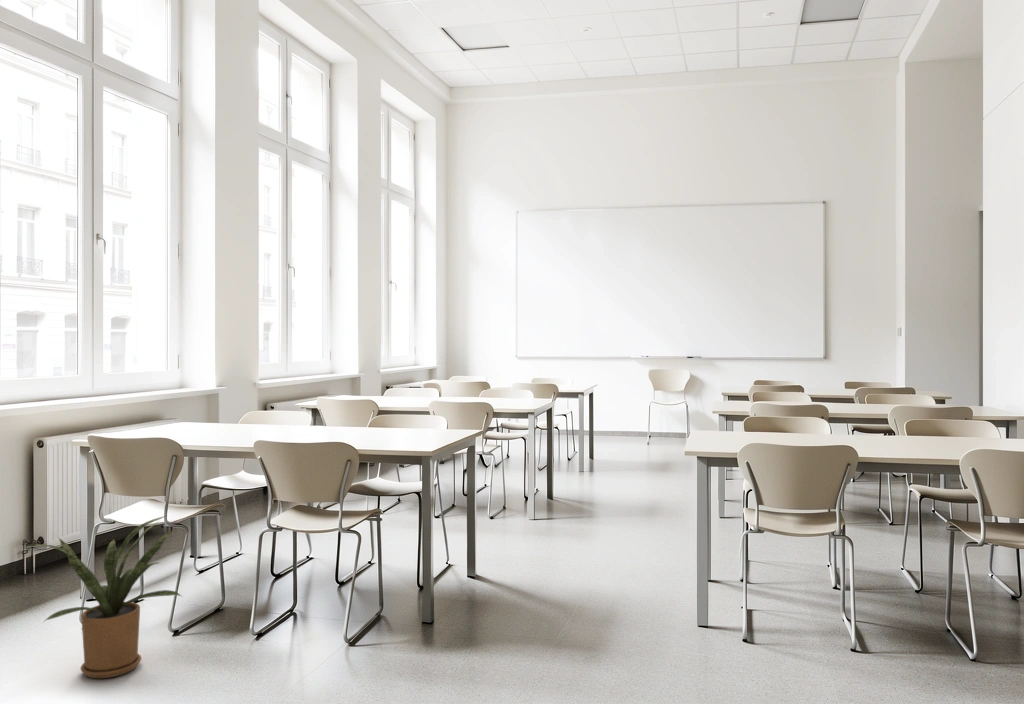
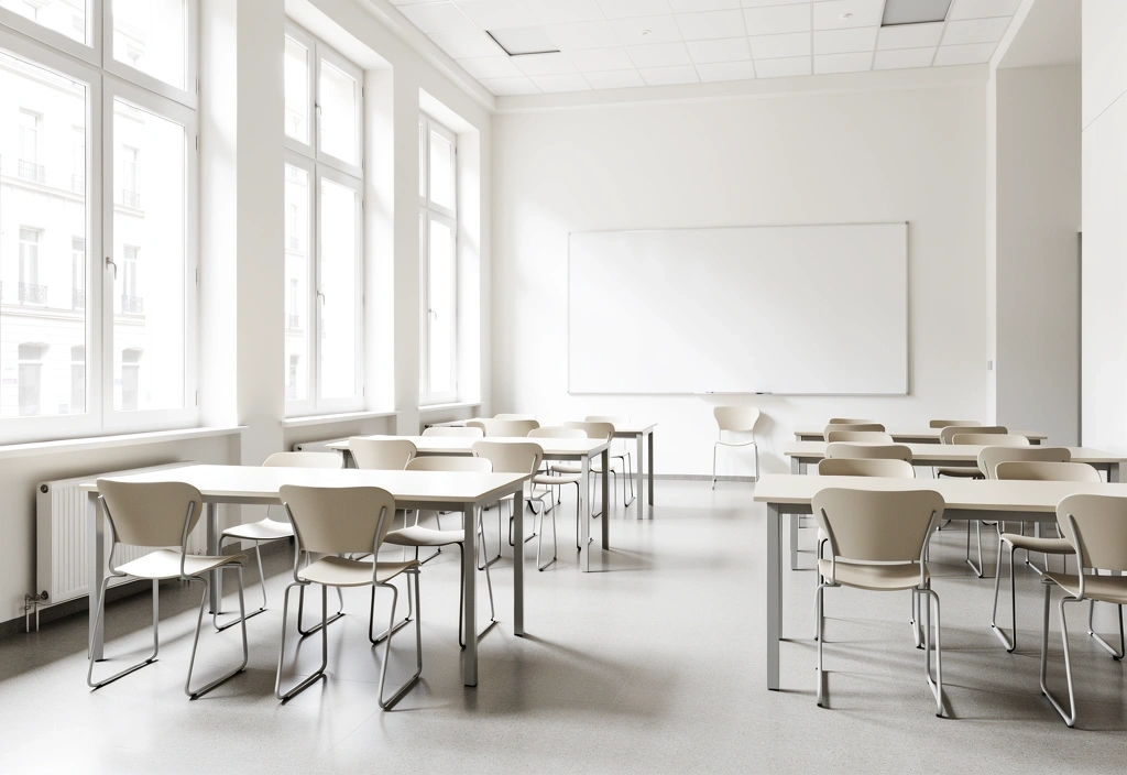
- house plant [31,515,182,679]
